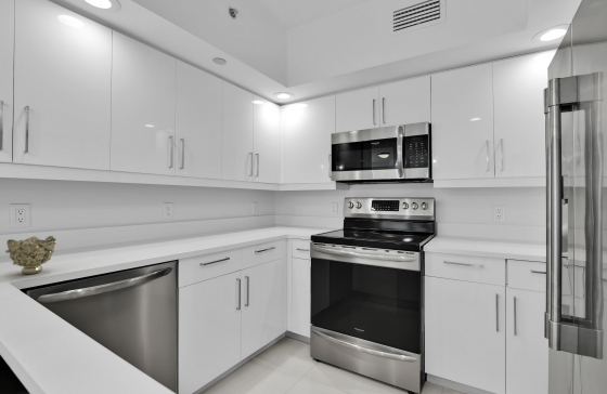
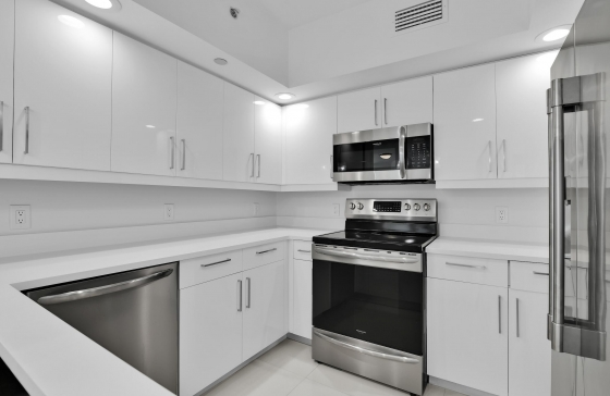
- decorative bowl [4,235,57,275]
